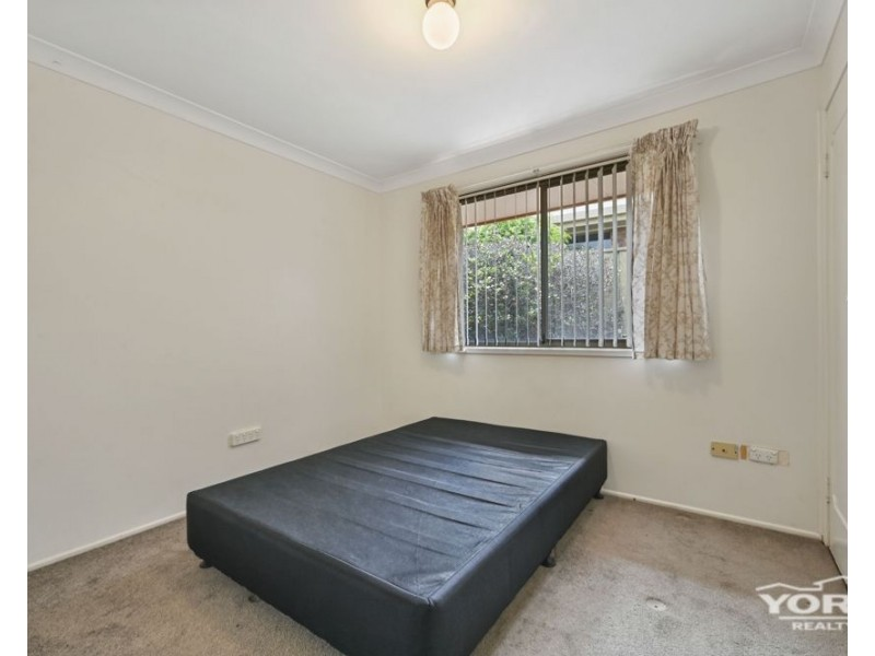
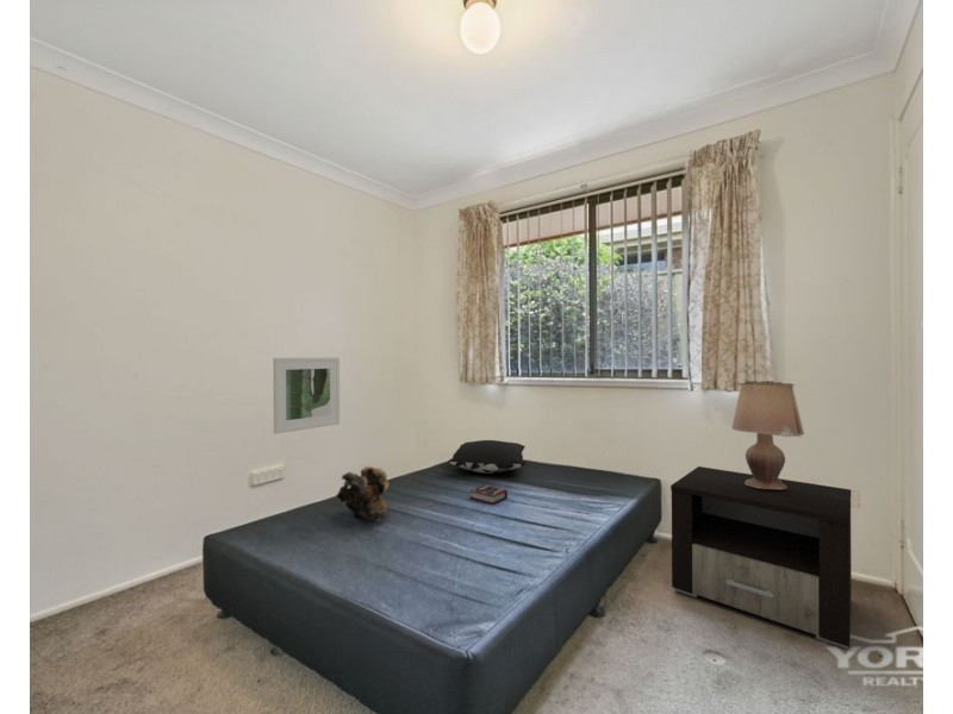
+ lamp [731,380,805,489]
+ book [469,484,509,506]
+ pillow [447,439,527,475]
+ nightstand [669,465,853,650]
+ teddy bear [335,465,390,522]
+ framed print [273,357,341,434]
